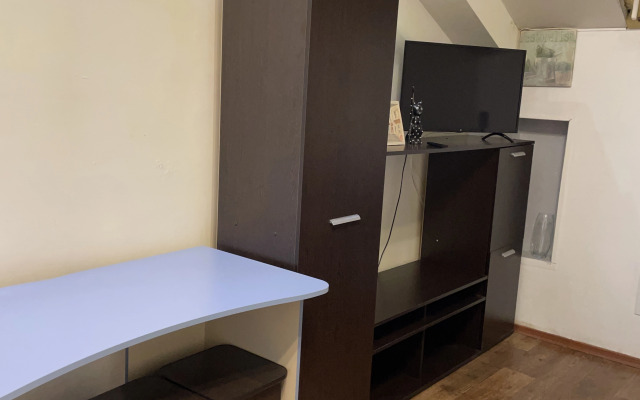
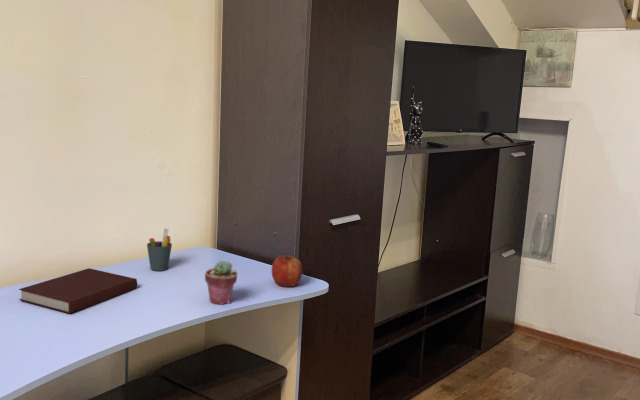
+ notebook [18,267,138,314]
+ apple [271,253,303,288]
+ pen holder [146,228,173,272]
+ potted succulent [204,260,238,306]
